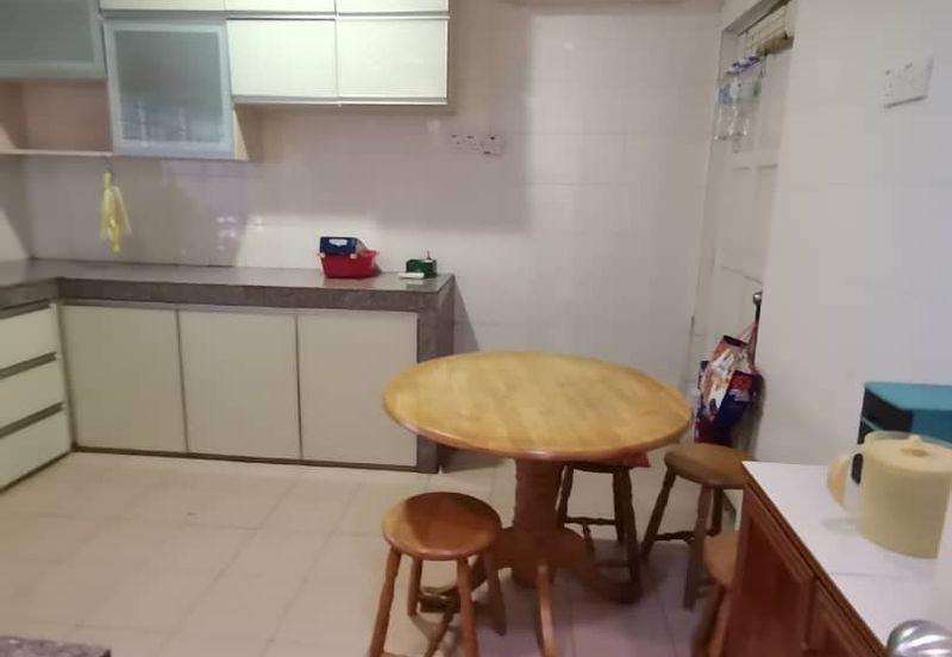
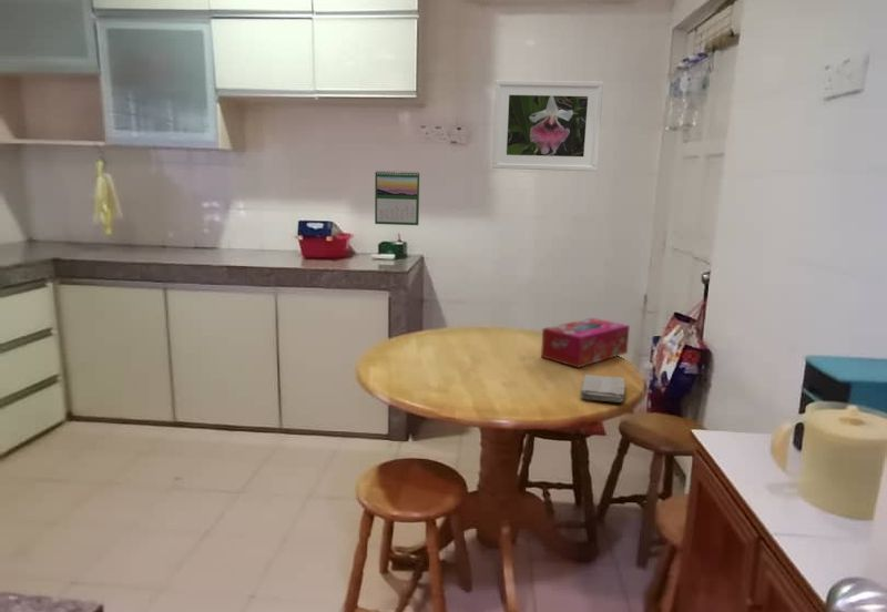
+ washcloth [580,374,626,404]
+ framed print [491,79,604,172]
+ calendar [374,169,420,226]
+ tissue box [540,317,631,369]
